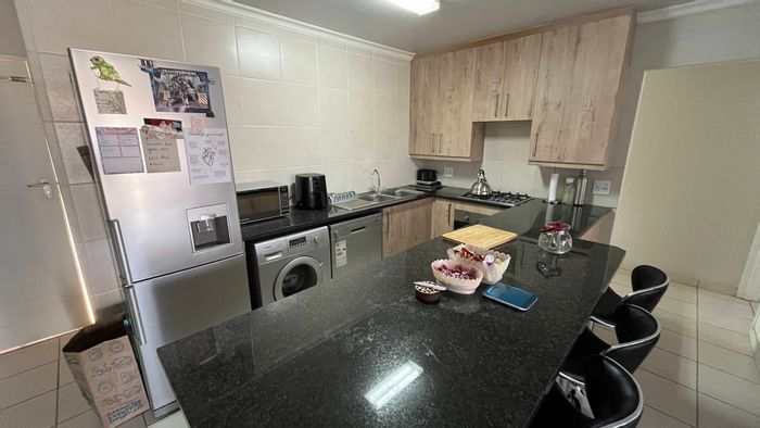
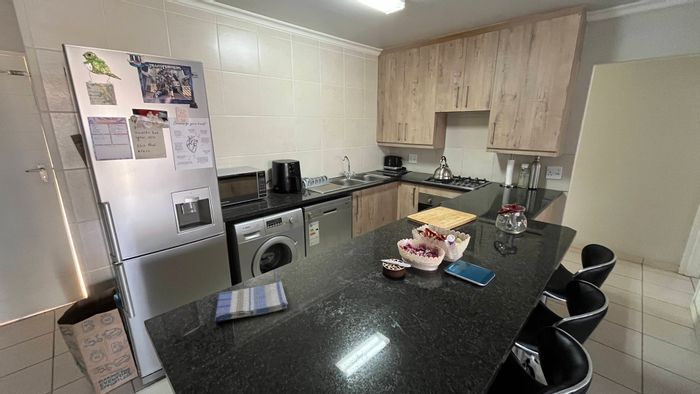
+ dish towel [213,281,289,323]
